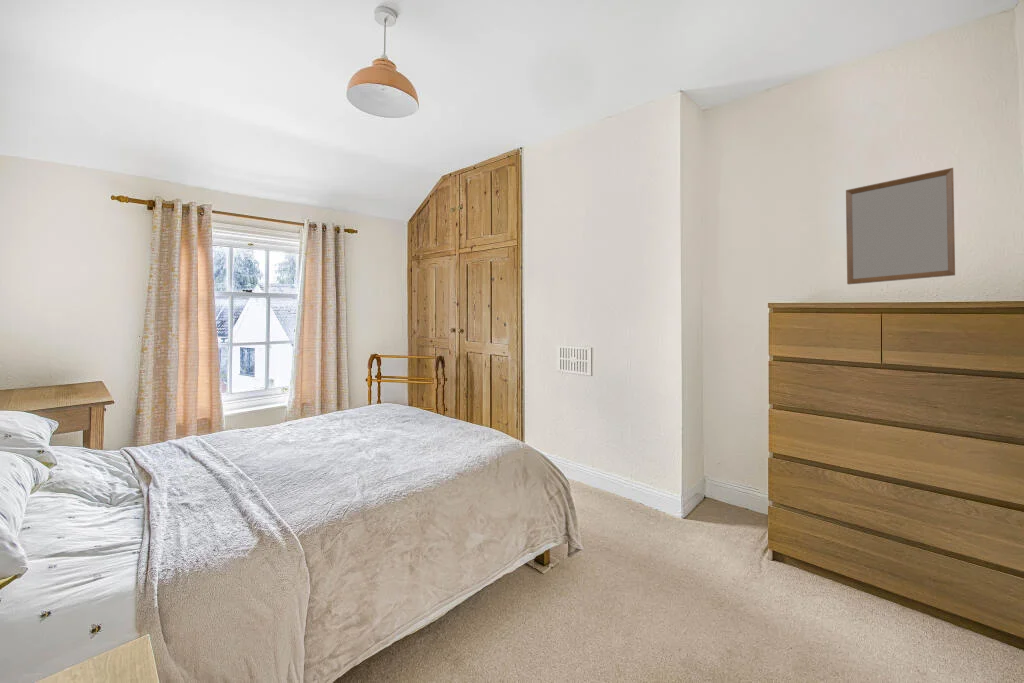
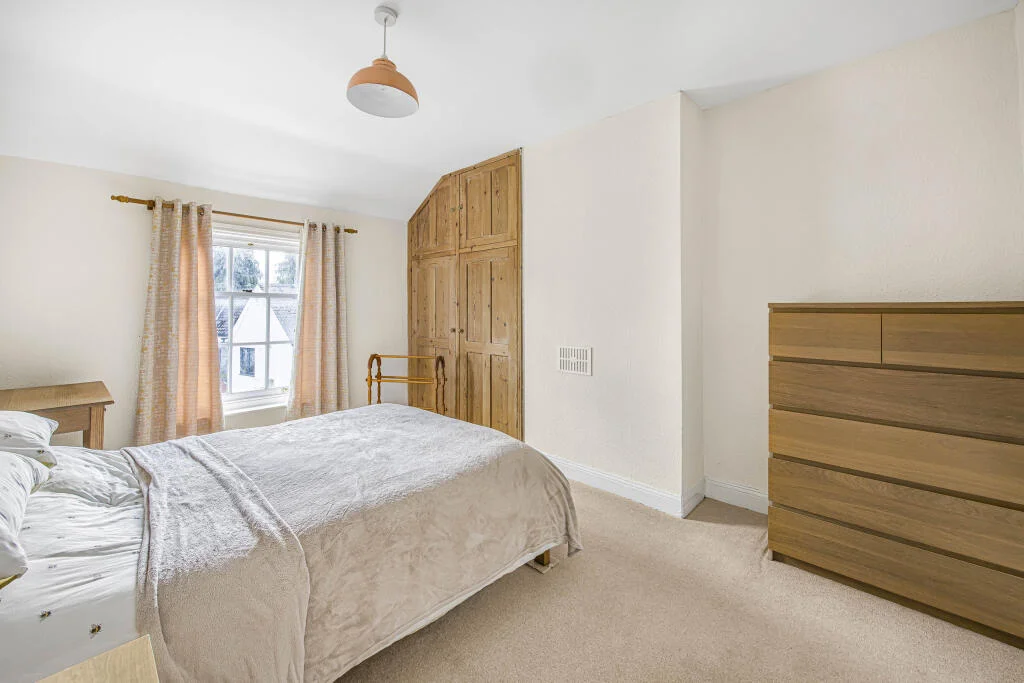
- home mirror [845,167,956,286]
